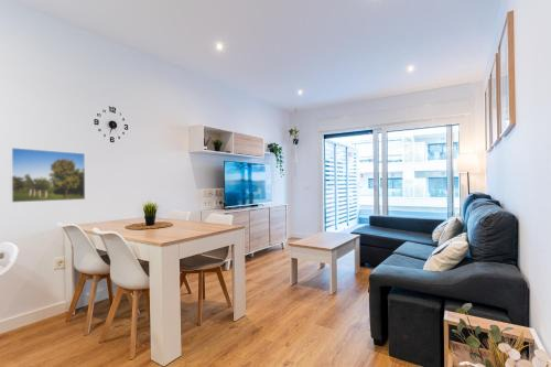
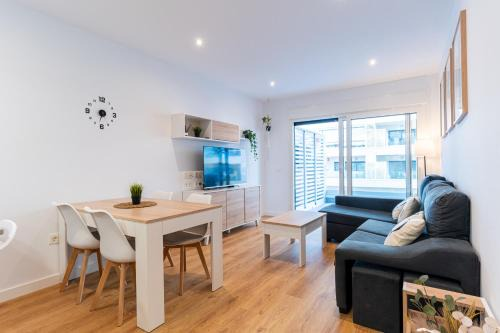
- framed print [9,147,86,204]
